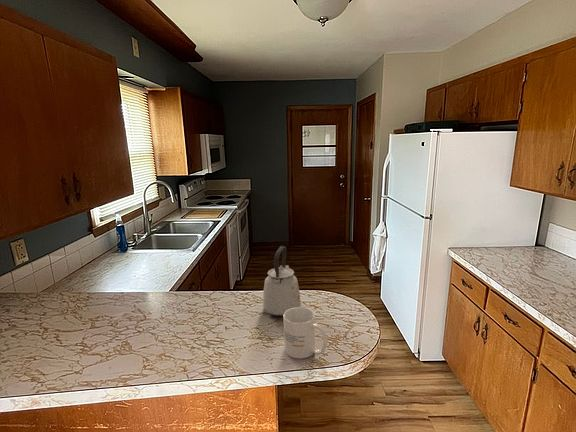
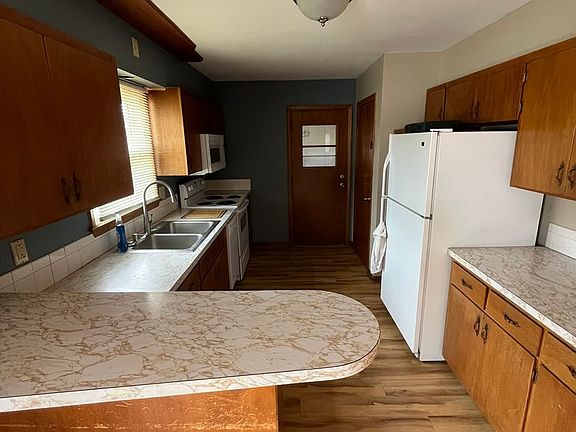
- kettle [262,245,302,317]
- mug [282,306,328,359]
